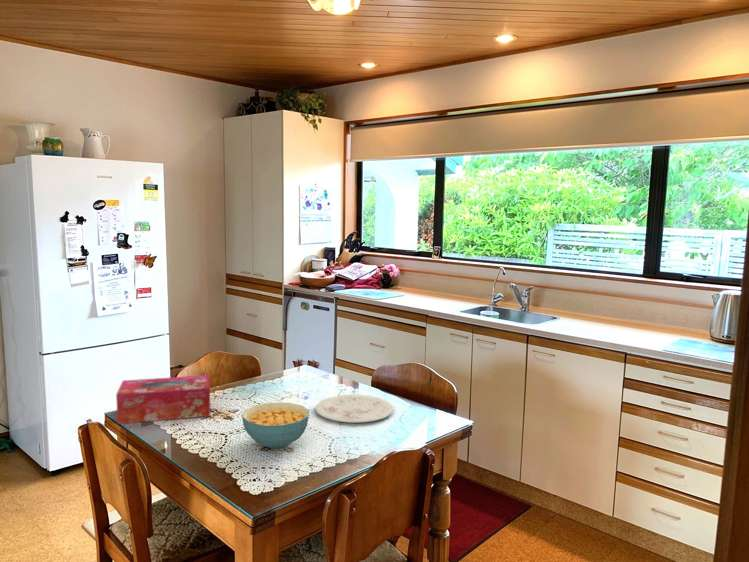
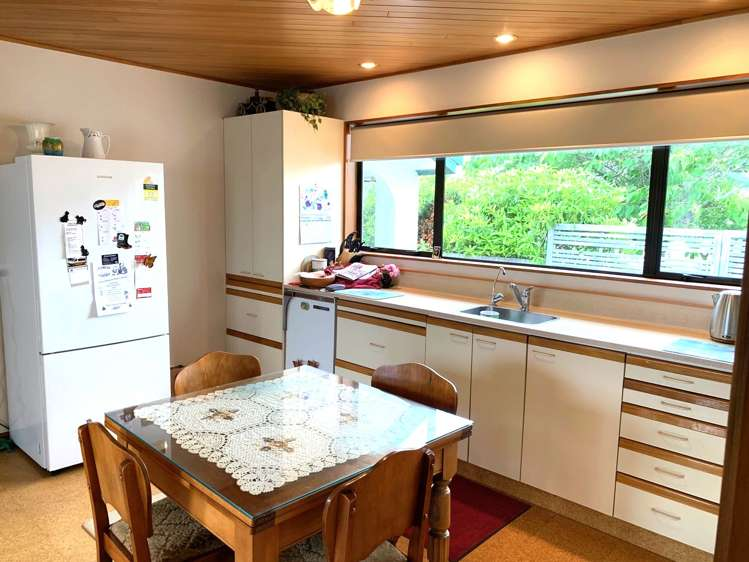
- cereal bowl [241,402,310,450]
- tissue box [115,374,211,425]
- plate [314,394,394,423]
